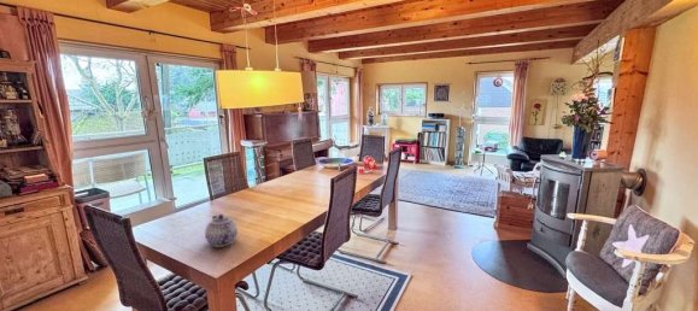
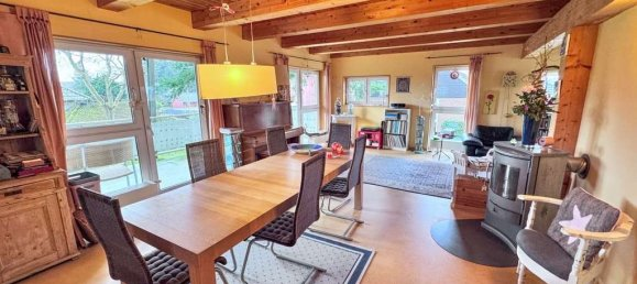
- teapot [204,213,239,248]
